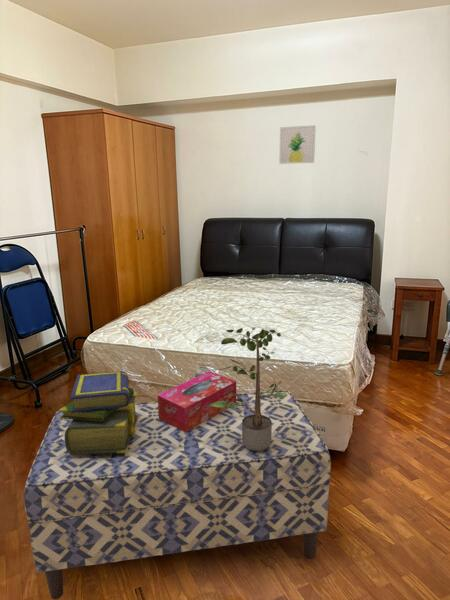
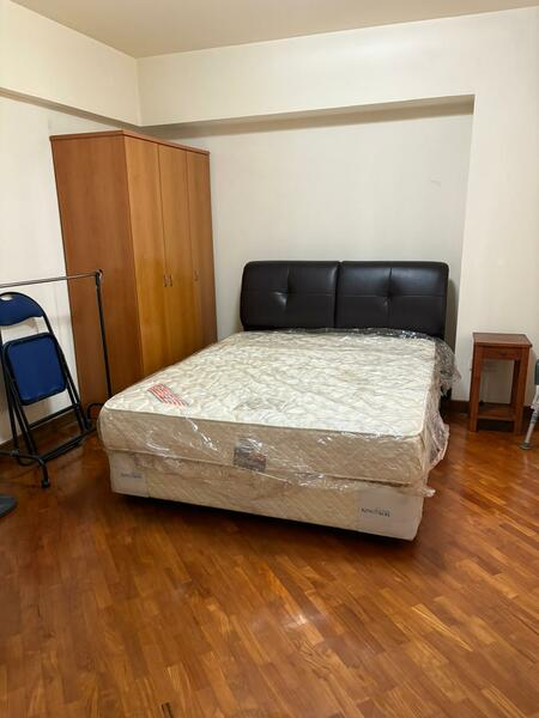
- potted plant [208,326,287,451]
- stack of books [58,370,138,455]
- bench [23,389,332,600]
- wall art [278,124,317,165]
- tissue box [157,370,237,432]
